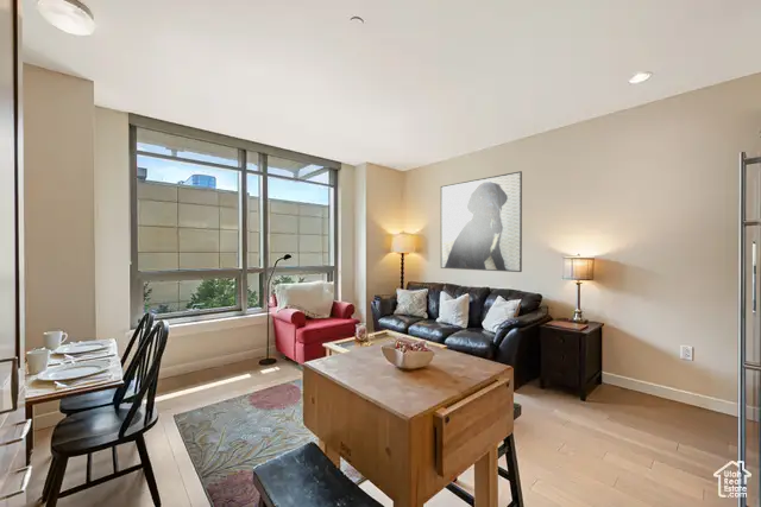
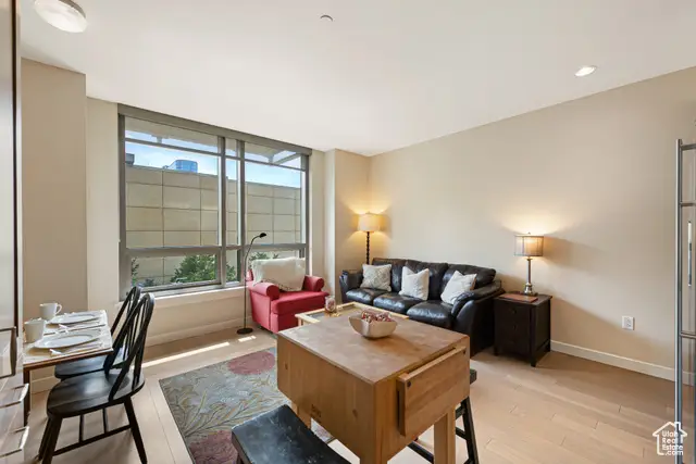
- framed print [440,170,523,273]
